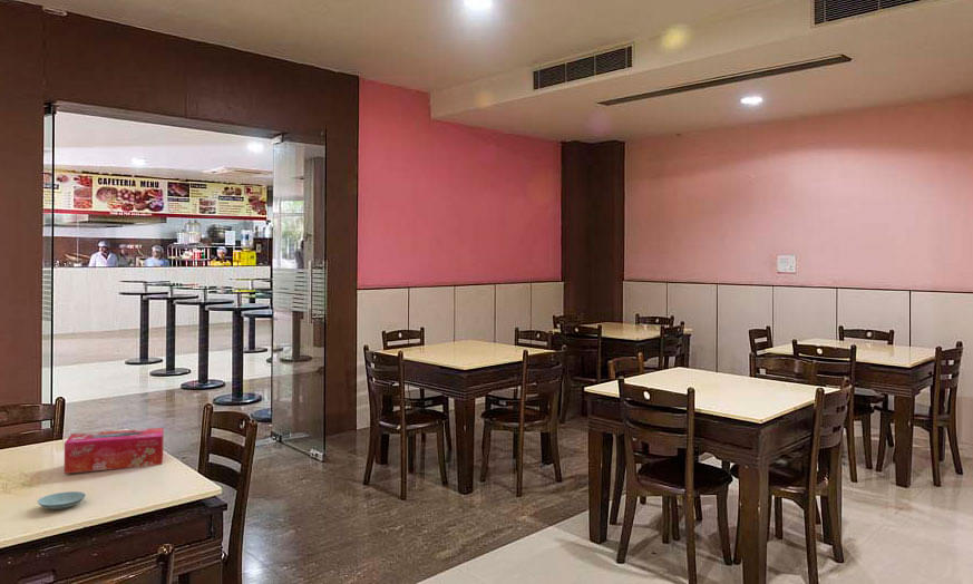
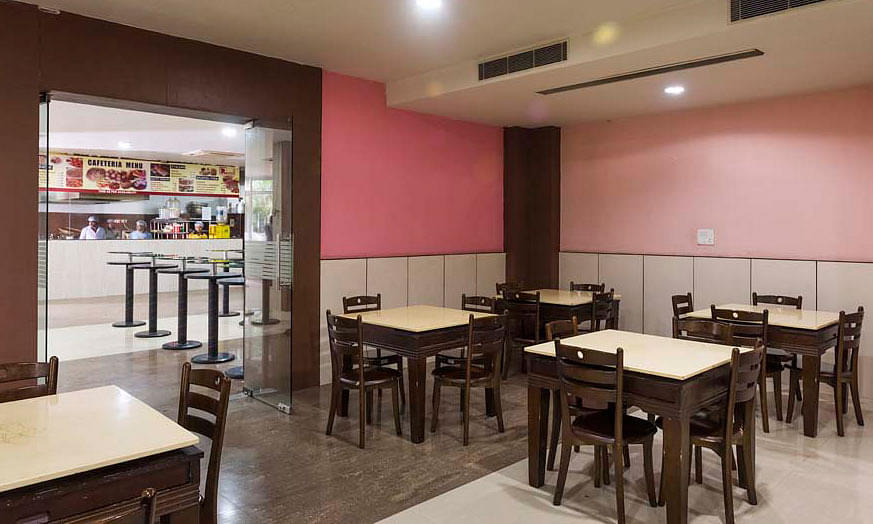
- tissue box [64,427,165,475]
- saucer [37,490,87,510]
